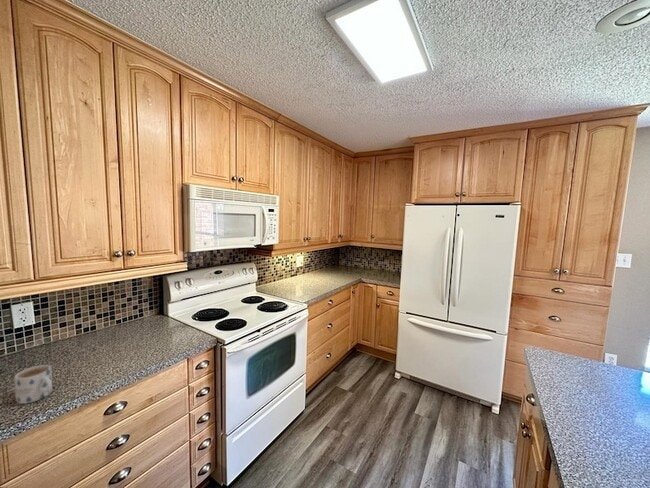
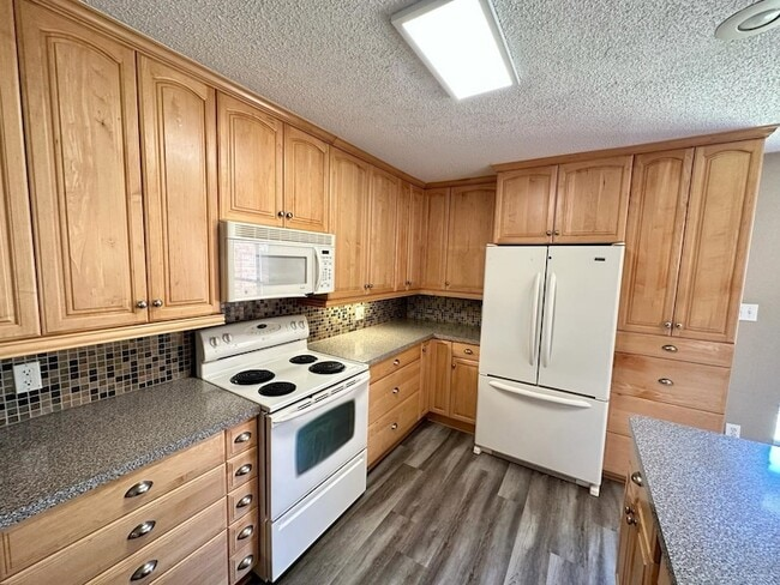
- mug [13,364,53,405]
